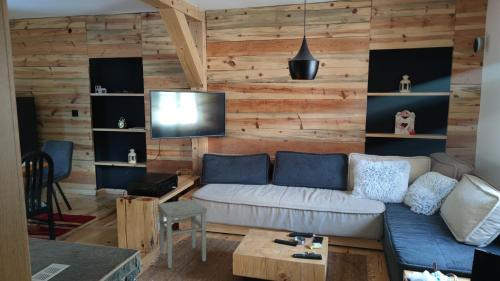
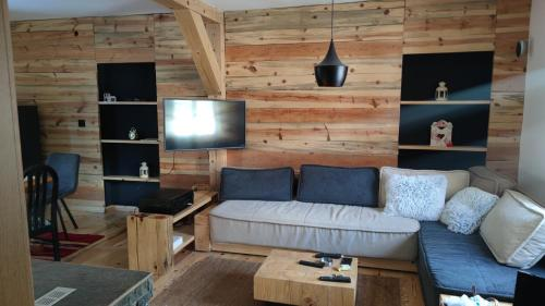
- stool [157,199,208,269]
